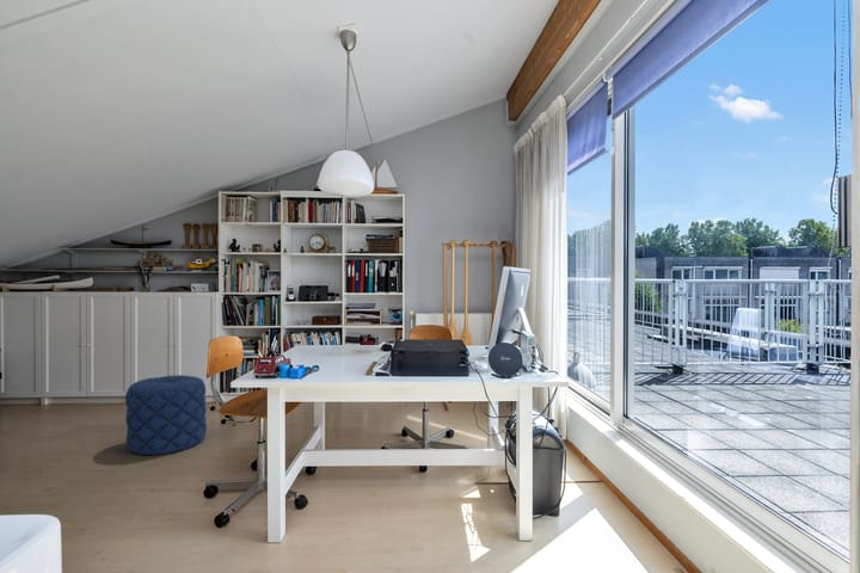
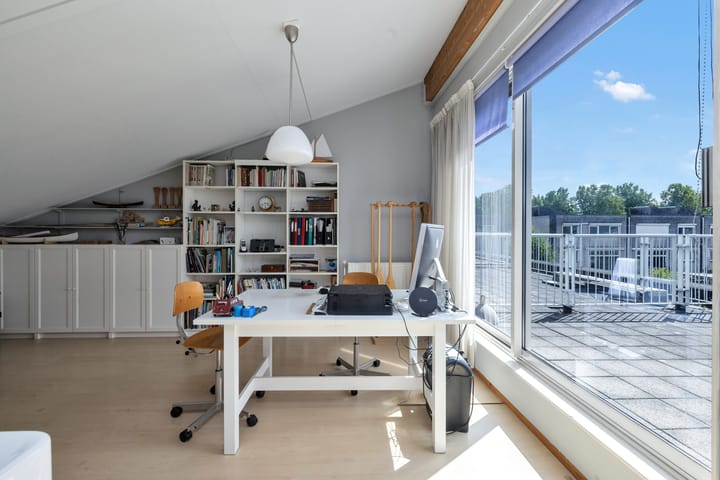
- pouf [124,374,208,456]
